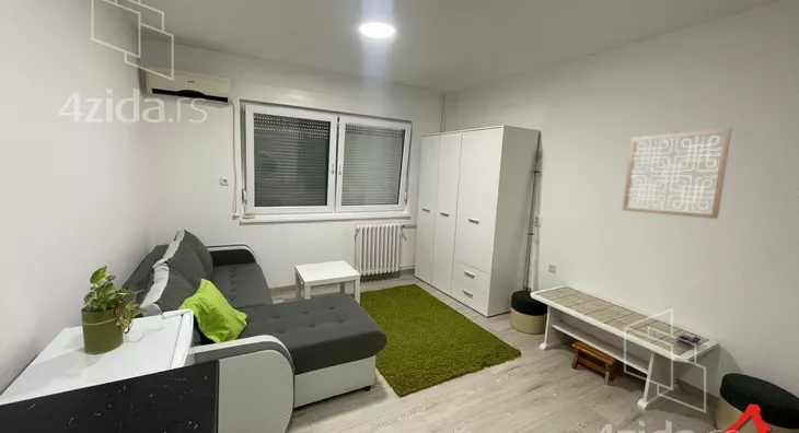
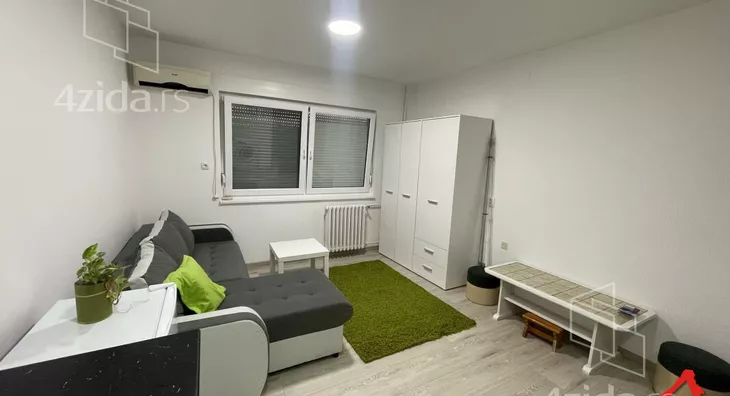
- wall art [622,127,732,220]
